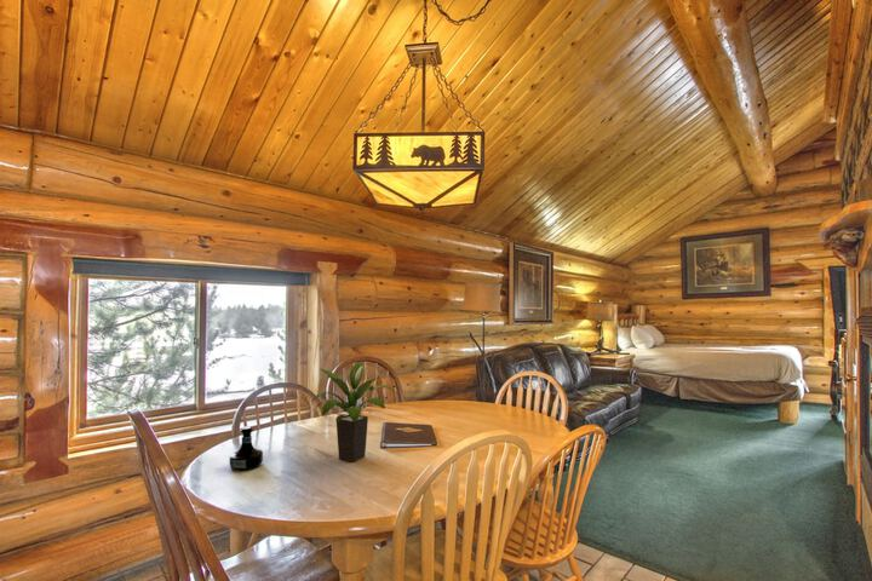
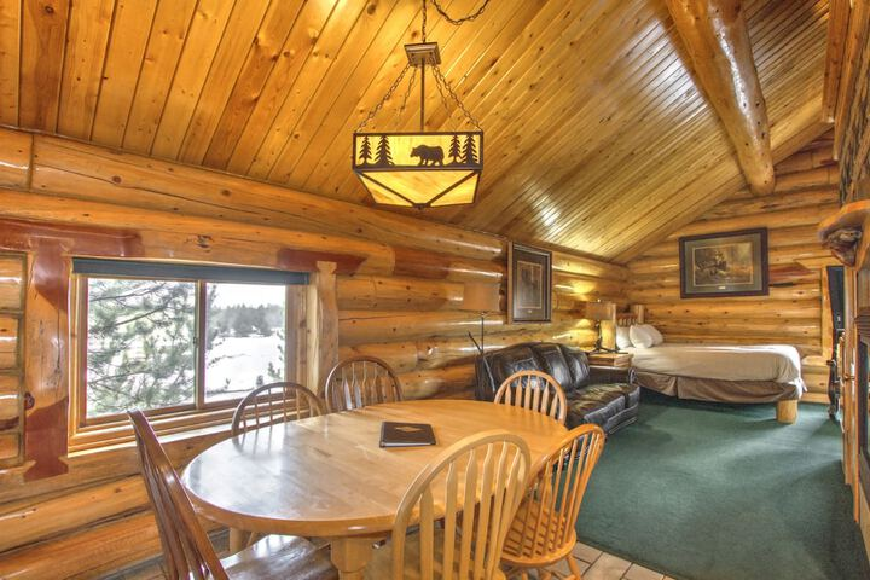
- tequila bottle [229,425,264,472]
- potted plant [310,361,398,464]
